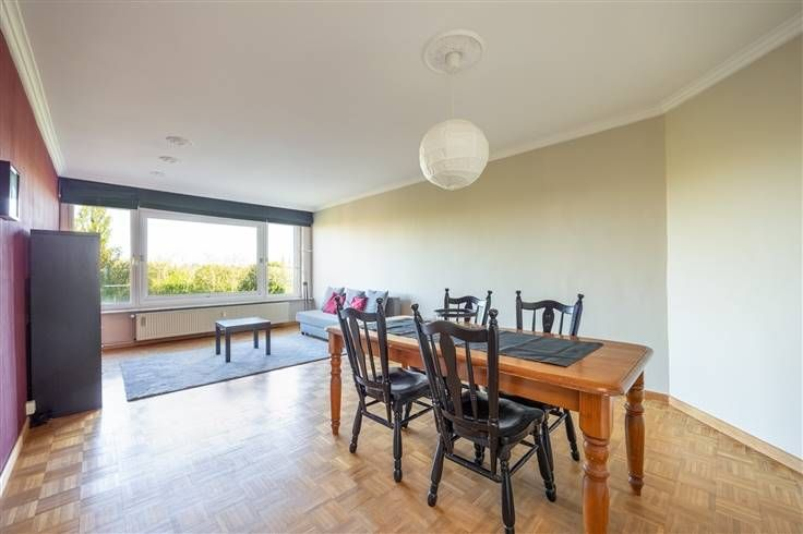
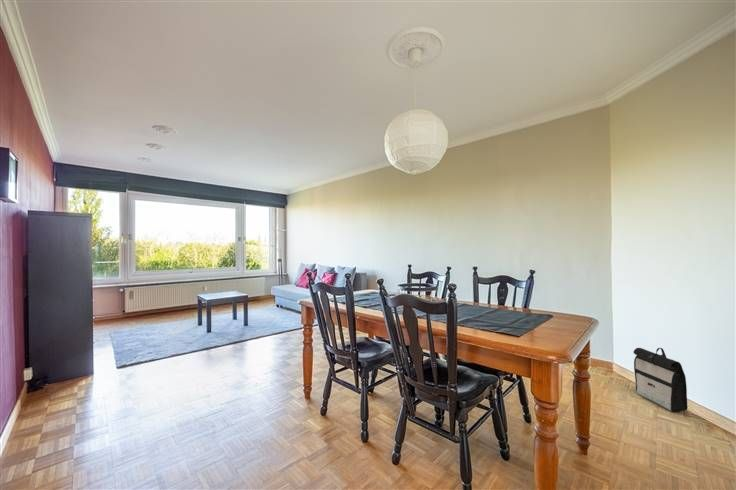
+ backpack [632,347,689,413]
